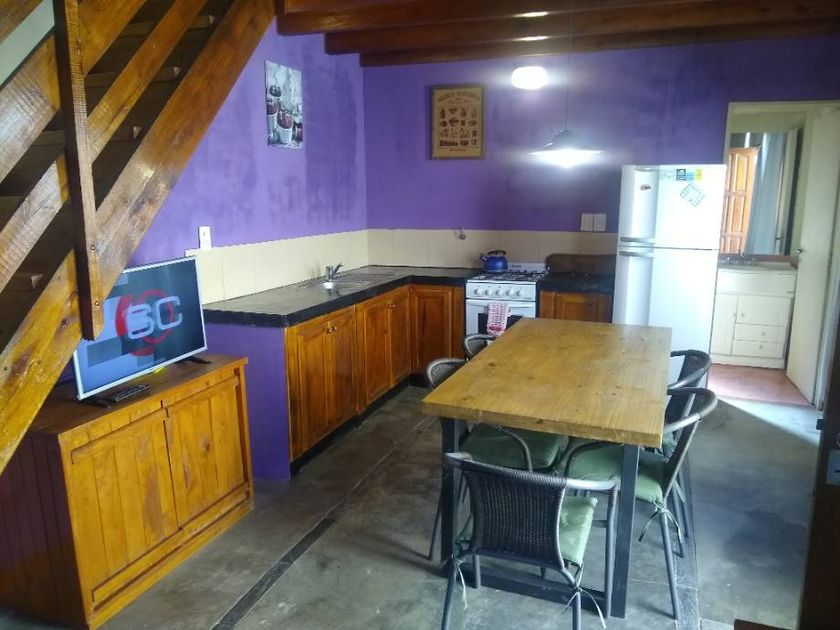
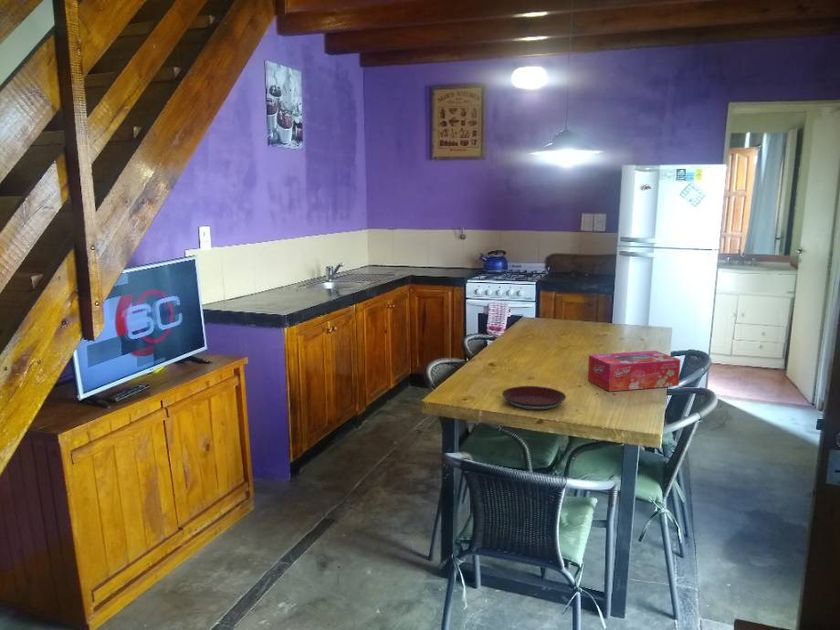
+ tissue box [587,350,681,392]
+ plate [501,385,567,411]
